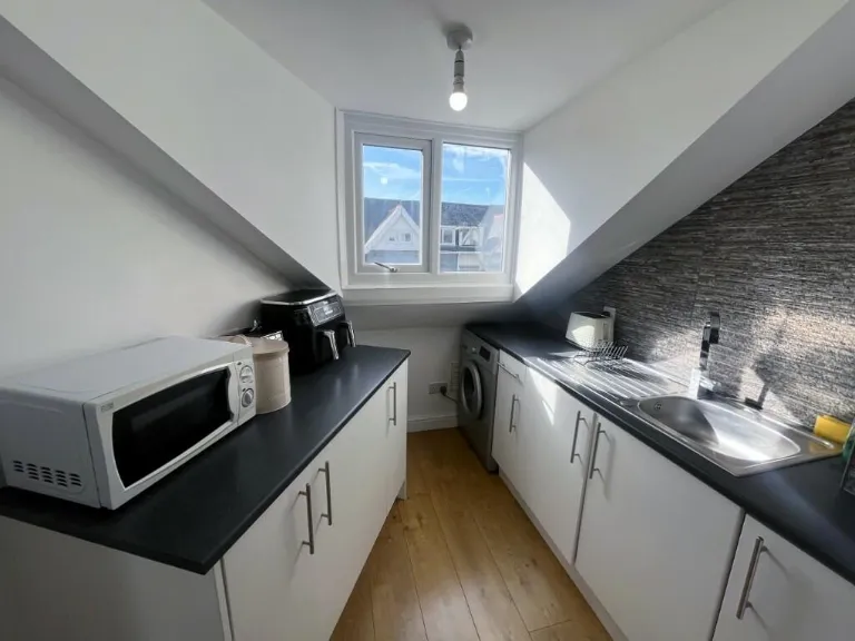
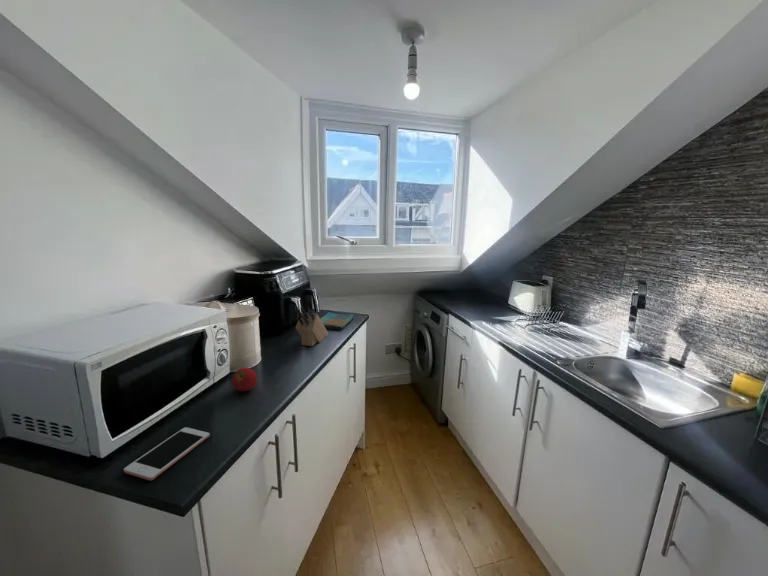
+ dish towel [320,311,355,330]
+ fruit [231,367,258,392]
+ knife block [294,305,329,347]
+ cell phone [123,426,211,481]
